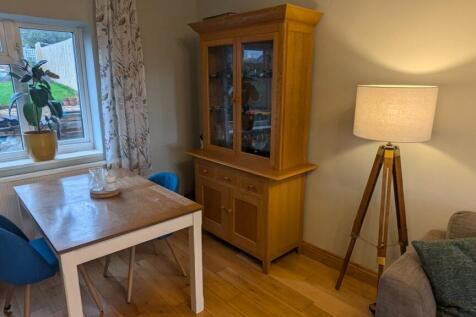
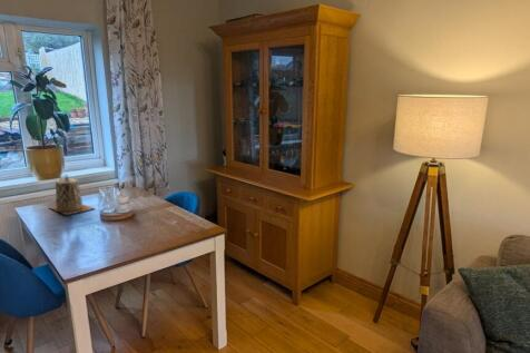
+ teapot [48,174,95,216]
